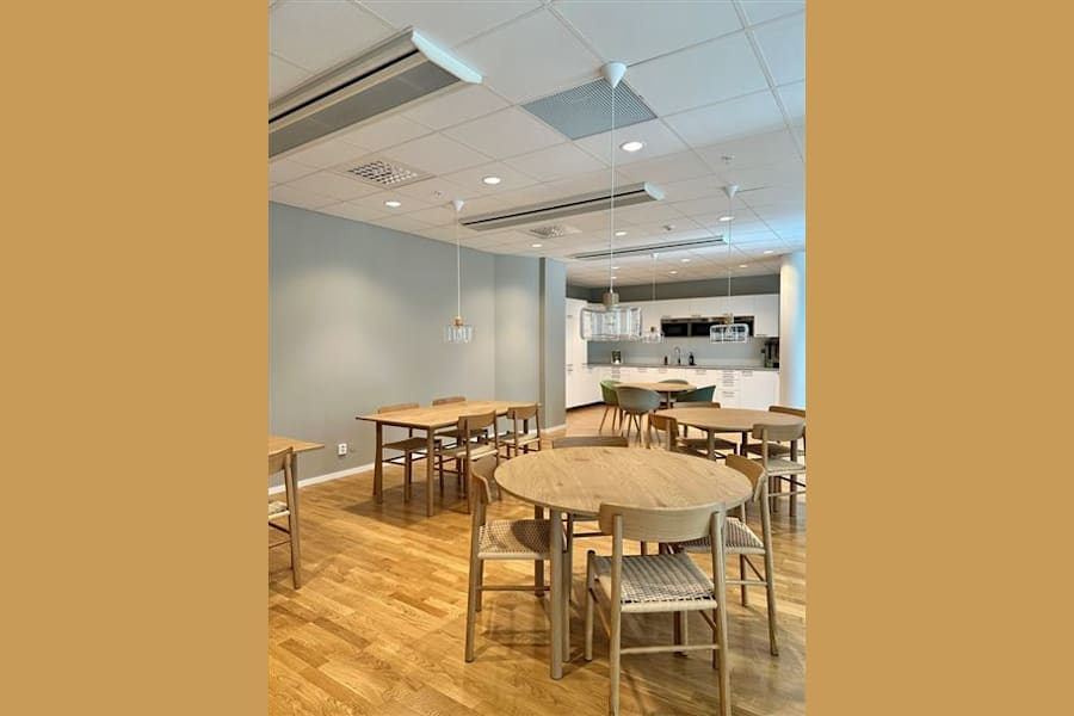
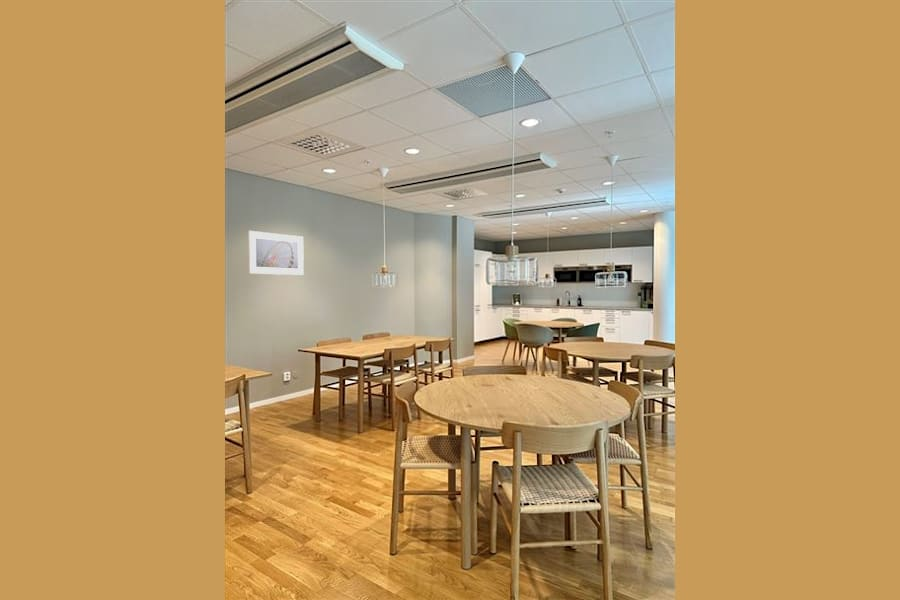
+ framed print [247,230,305,276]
